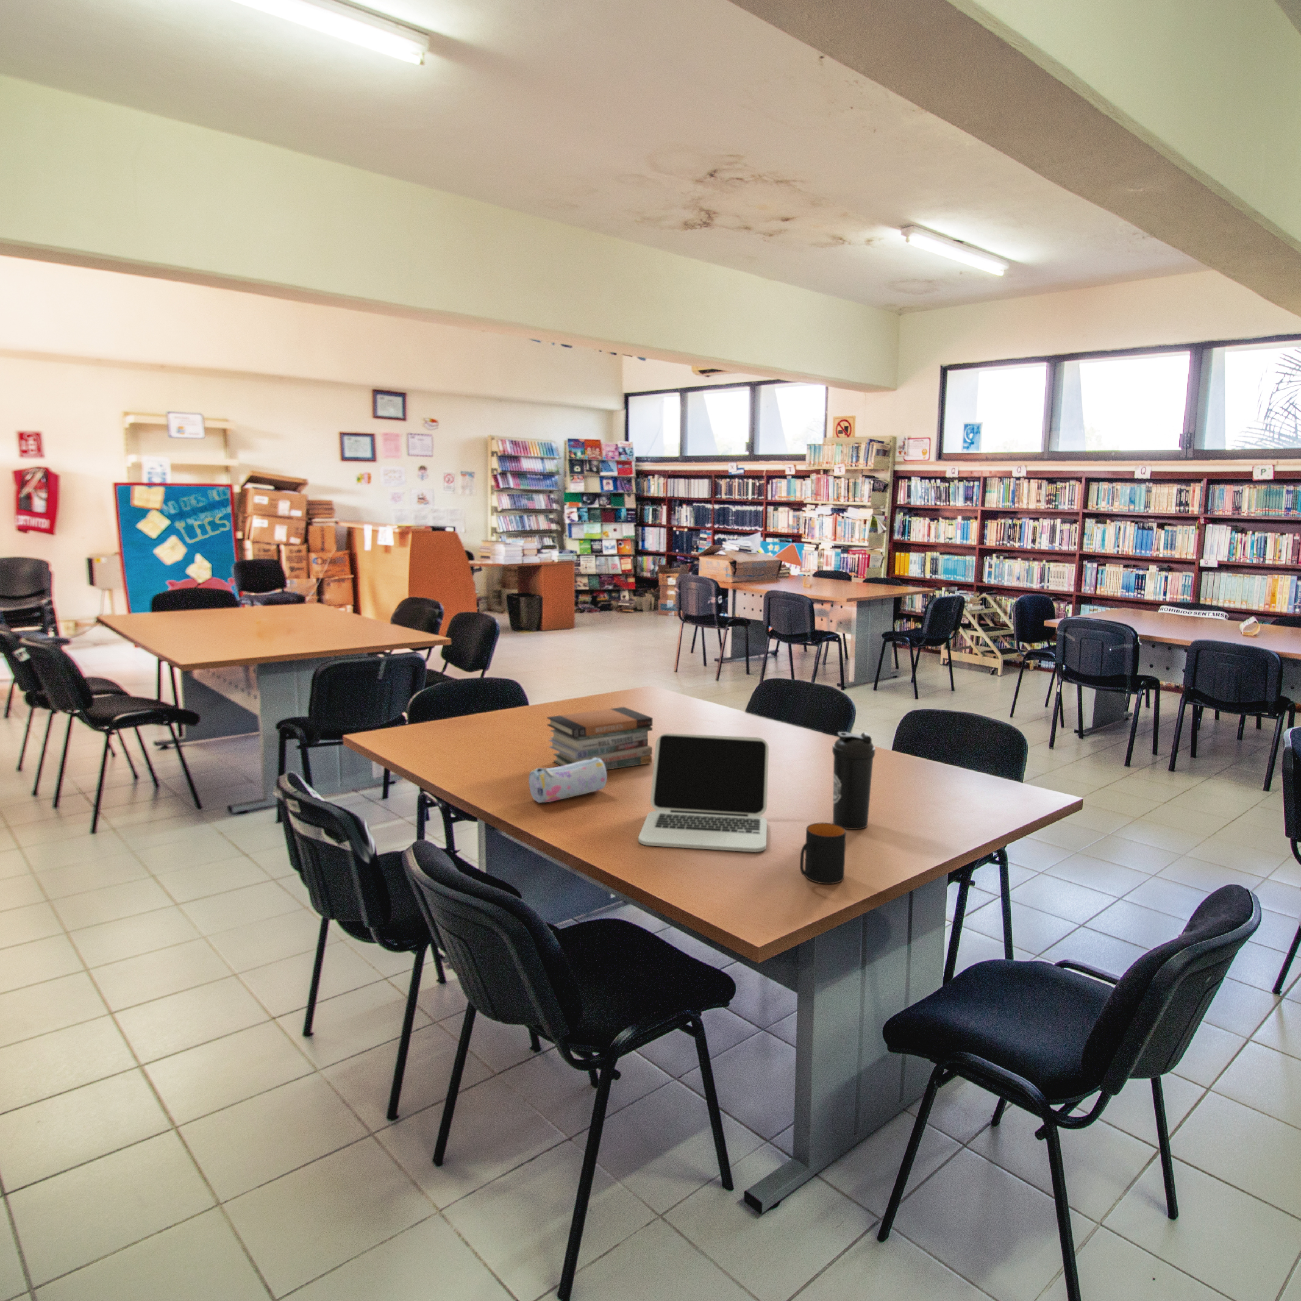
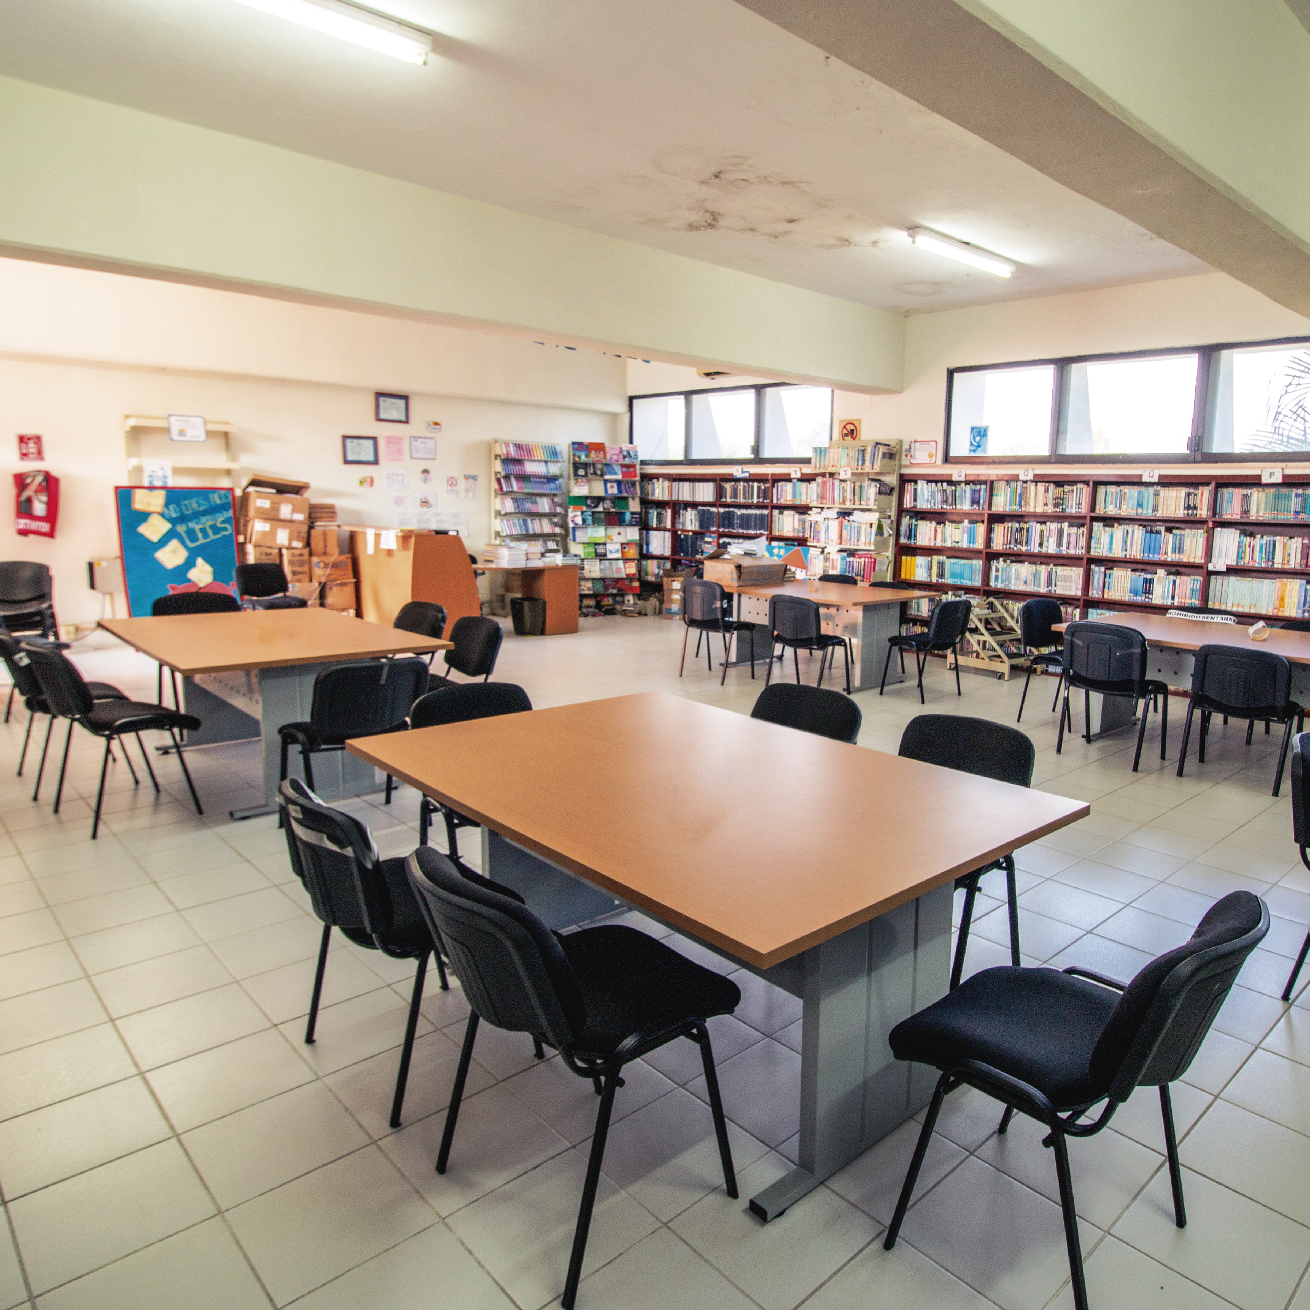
- water bottle [832,732,876,830]
- laptop [637,733,770,853]
- book stack [546,706,653,771]
- pencil case [528,758,608,803]
- mug [799,822,847,884]
